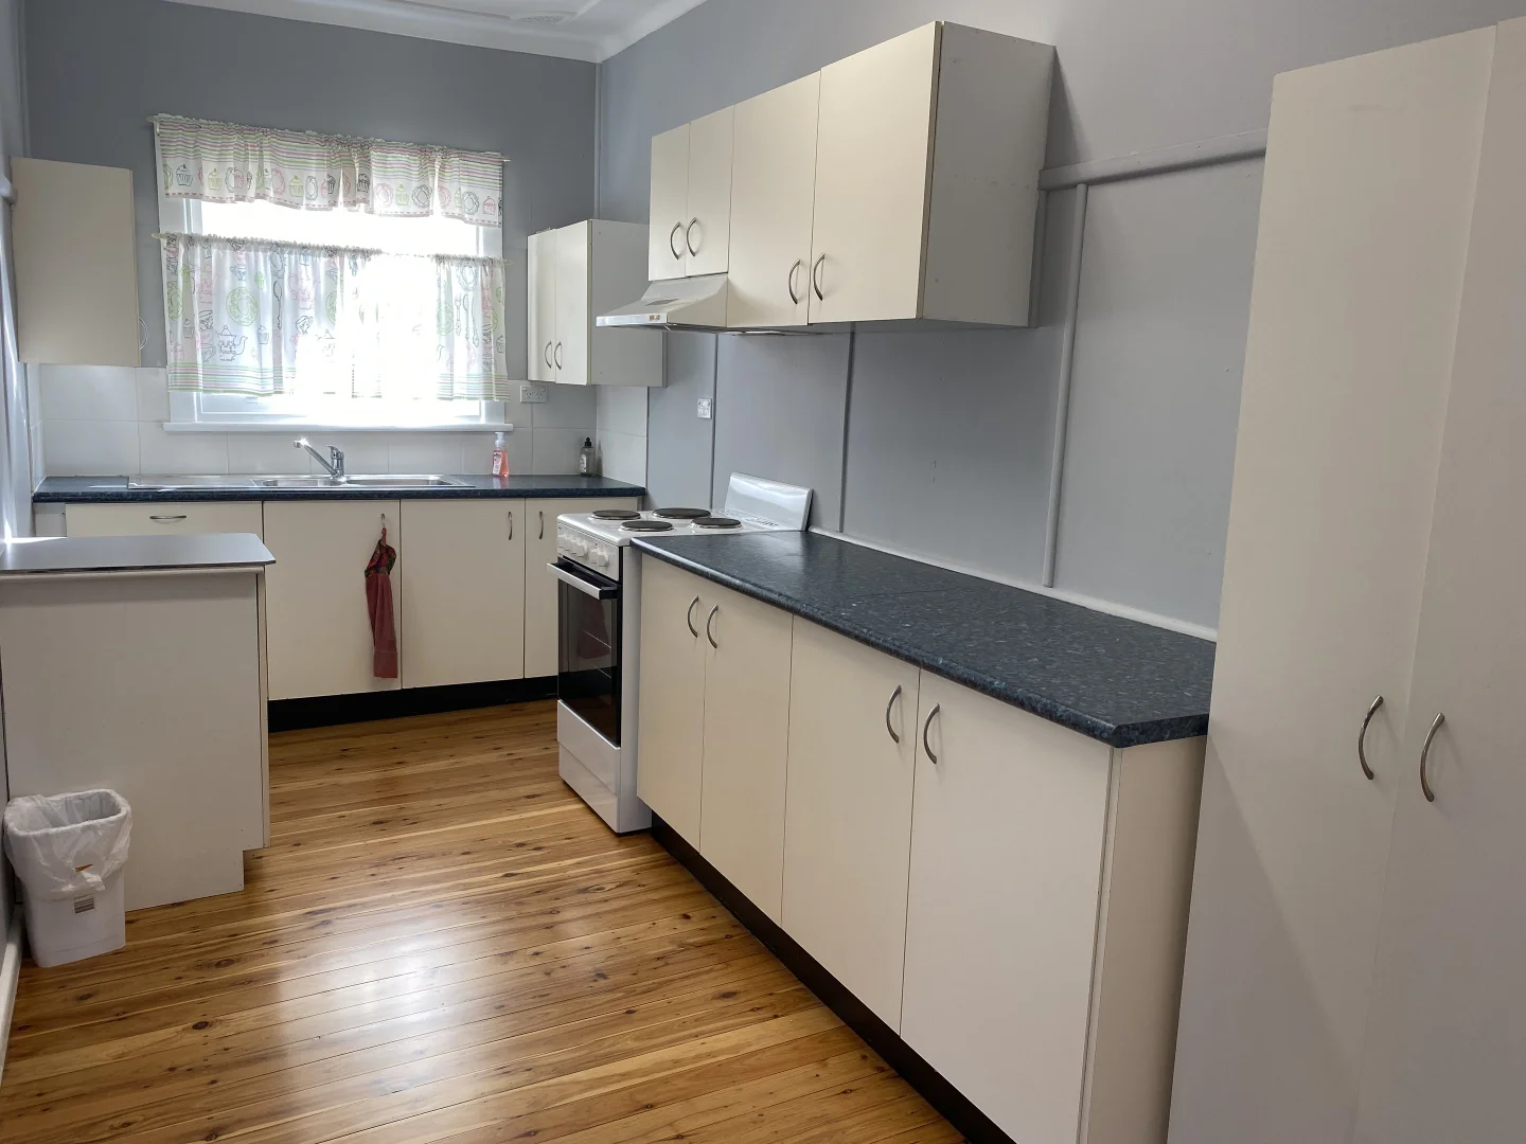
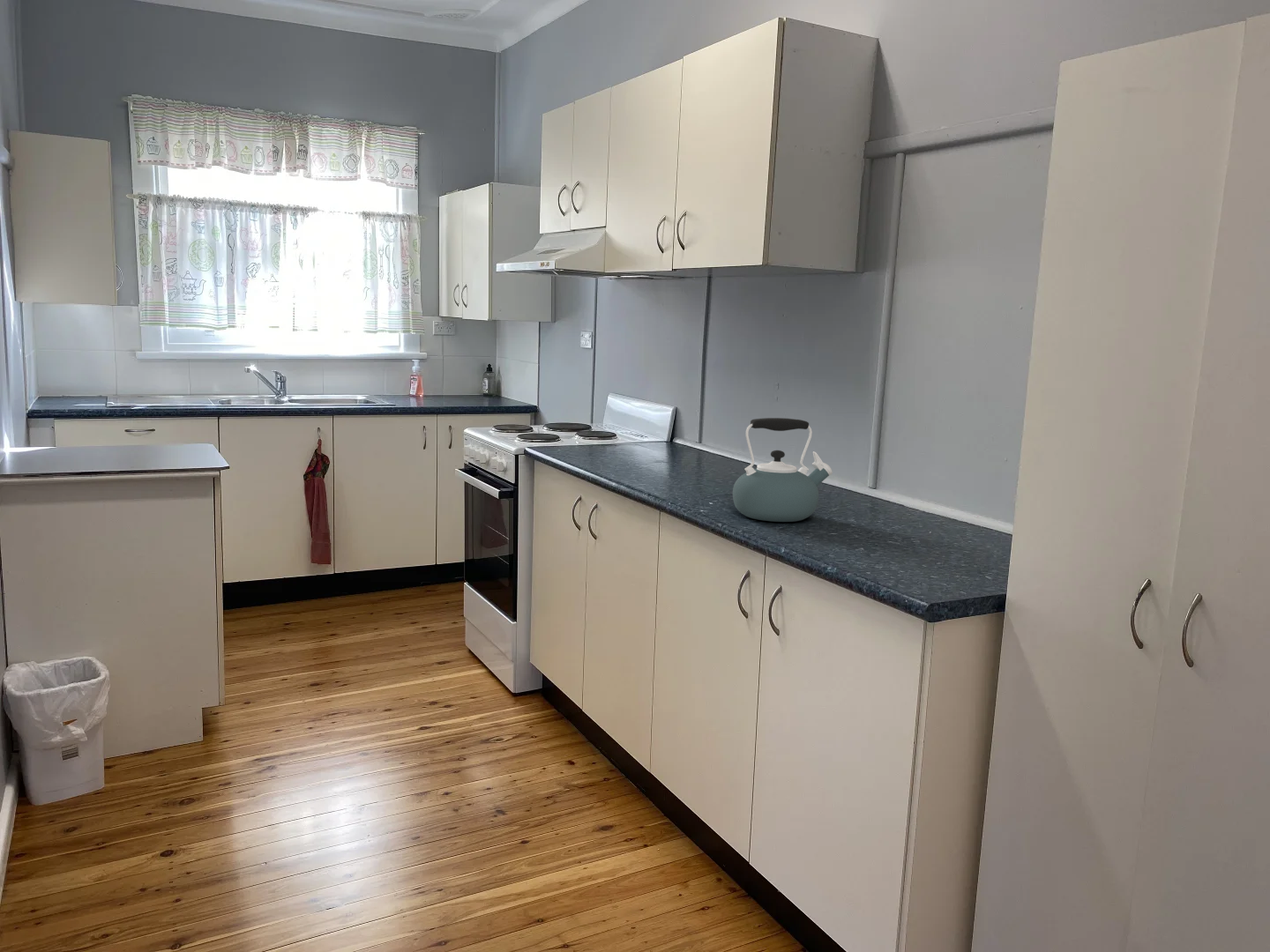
+ kettle [732,417,833,523]
